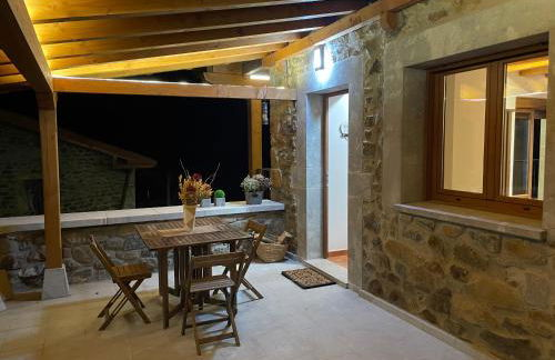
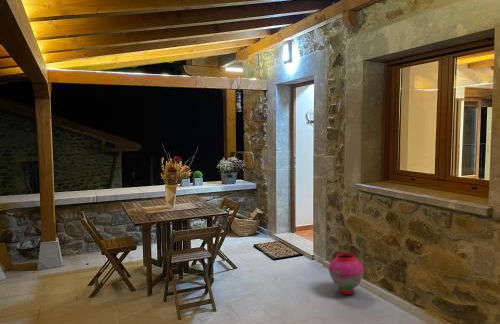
+ lantern [327,252,365,295]
